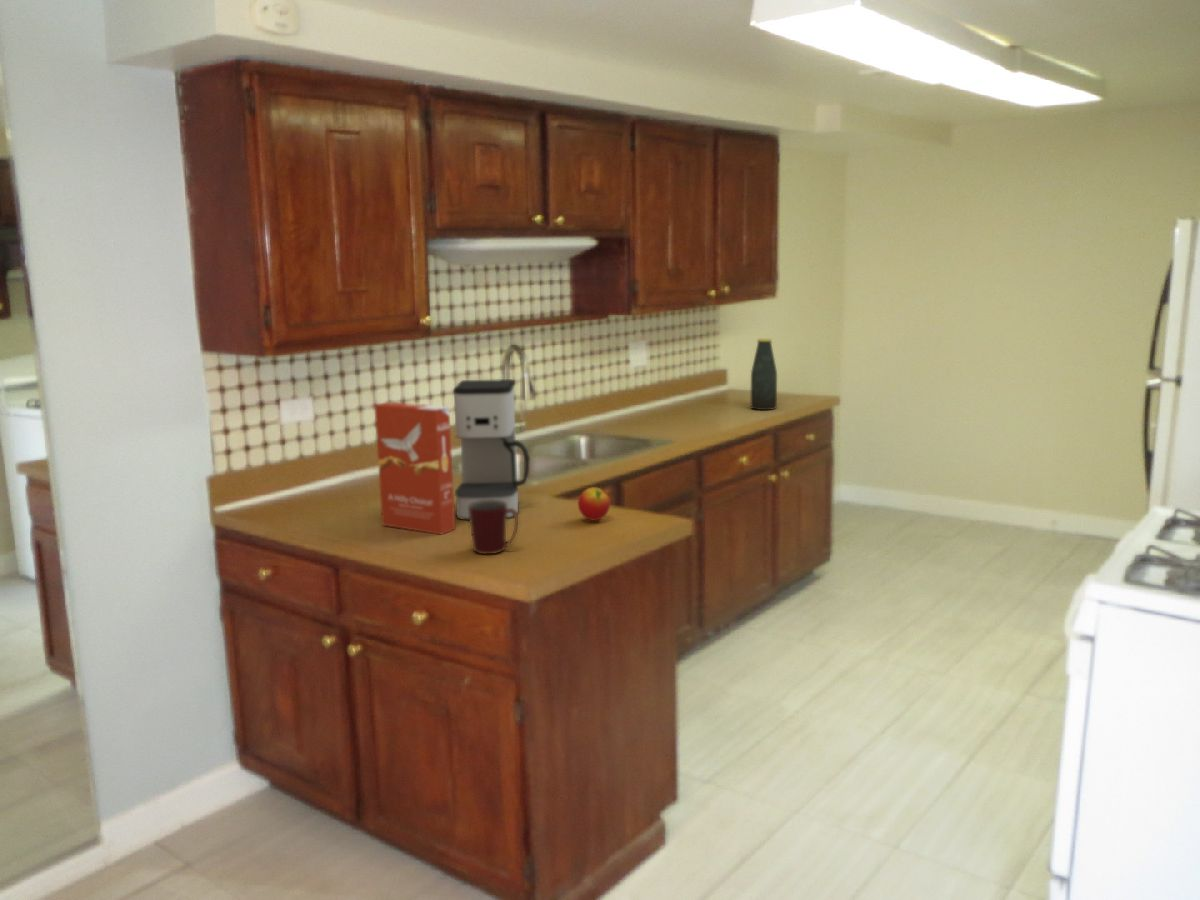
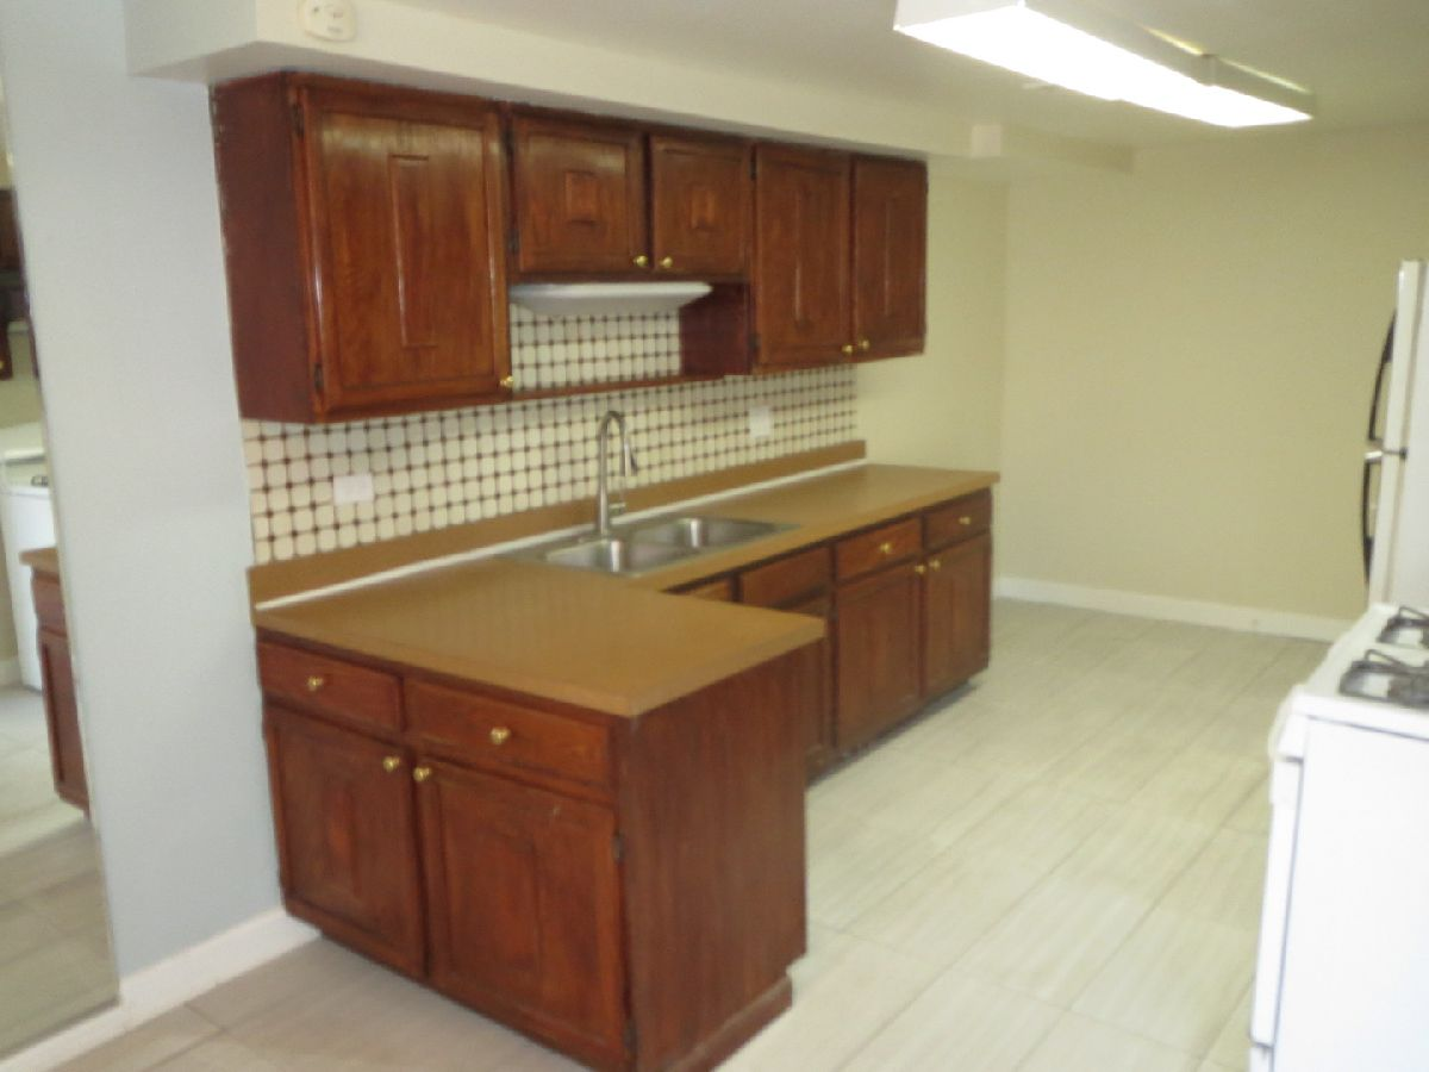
- apple [577,486,611,522]
- mug [469,500,519,555]
- bottle [750,337,778,411]
- coffee maker [452,378,531,521]
- cereal box [374,401,456,536]
